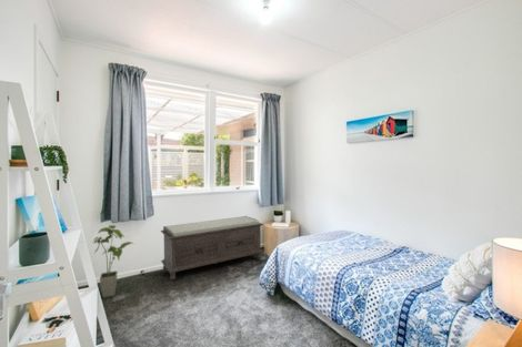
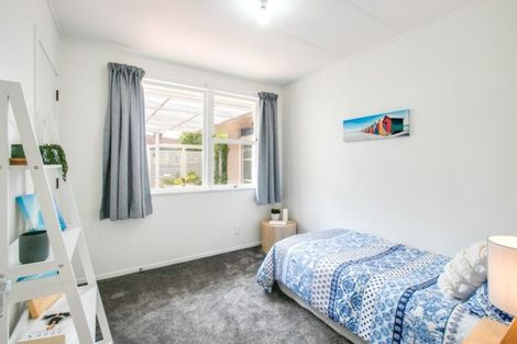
- house plant [91,224,135,298]
- bench [160,215,264,280]
